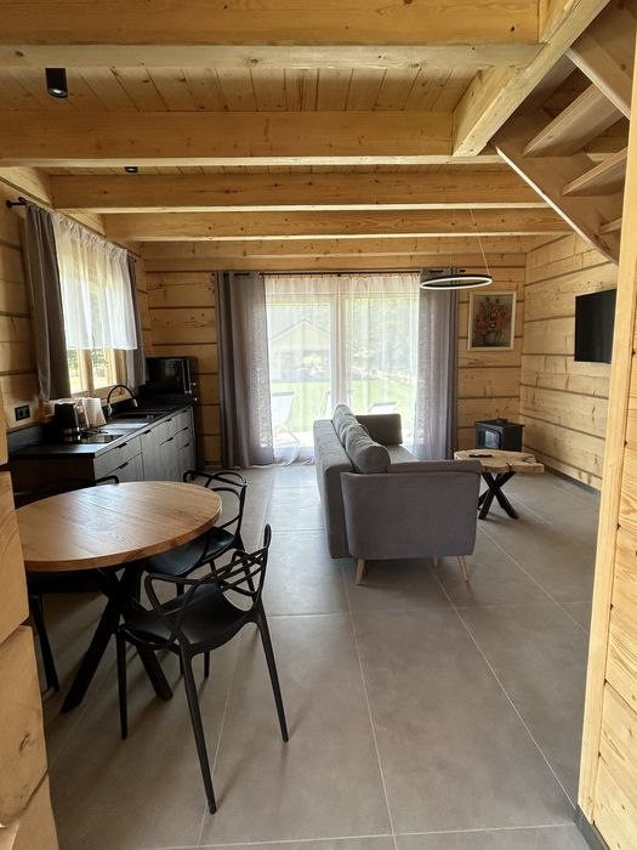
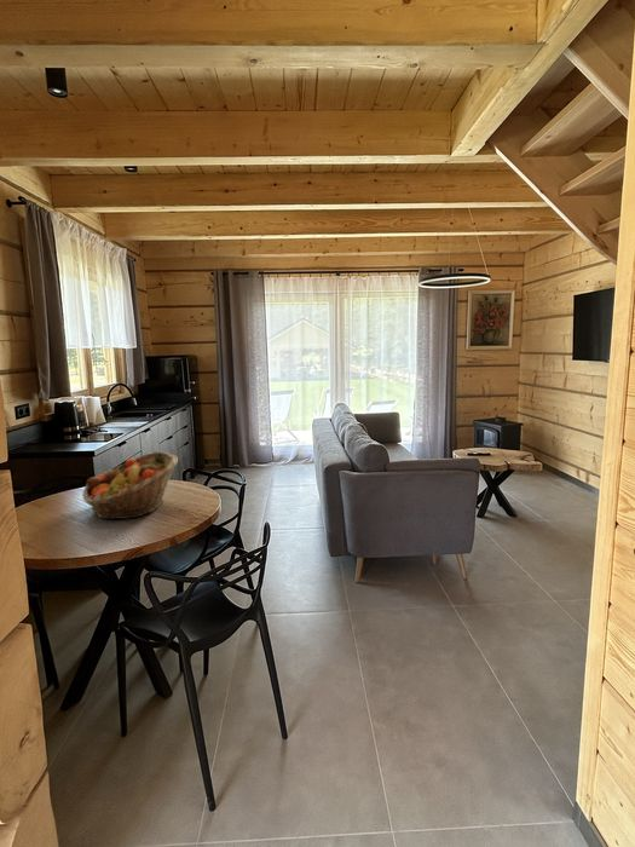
+ fruit basket [81,450,179,520]
